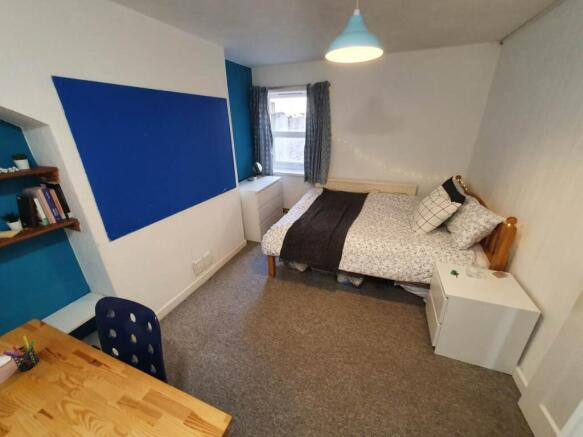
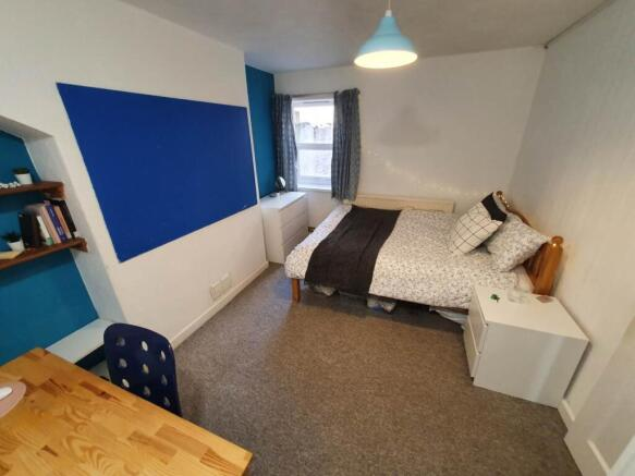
- pen holder [2,335,41,372]
